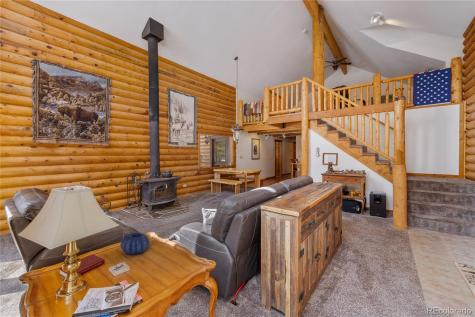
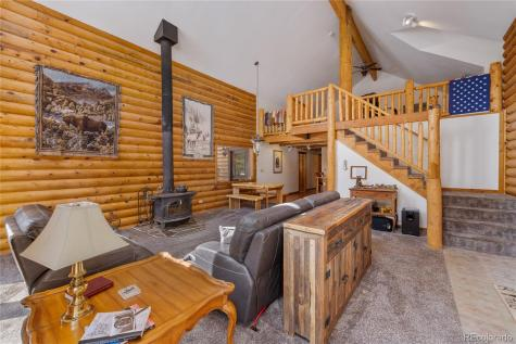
- decorative bowl [120,232,151,255]
